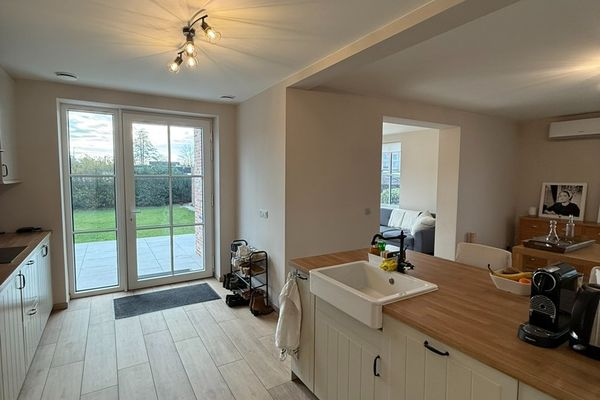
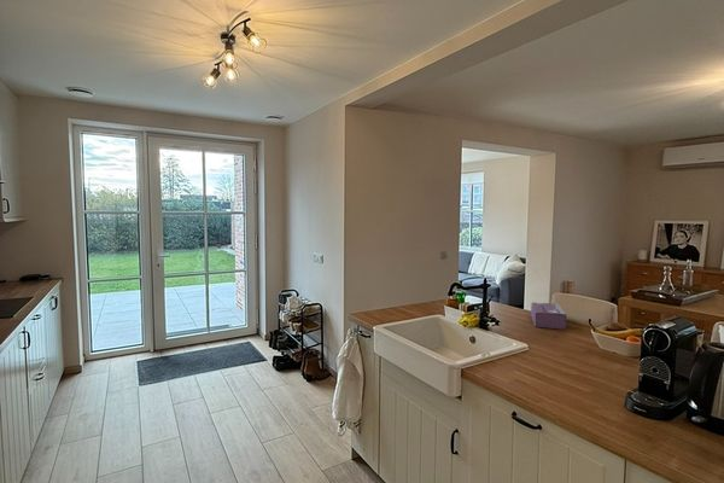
+ tissue box [530,302,568,331]
